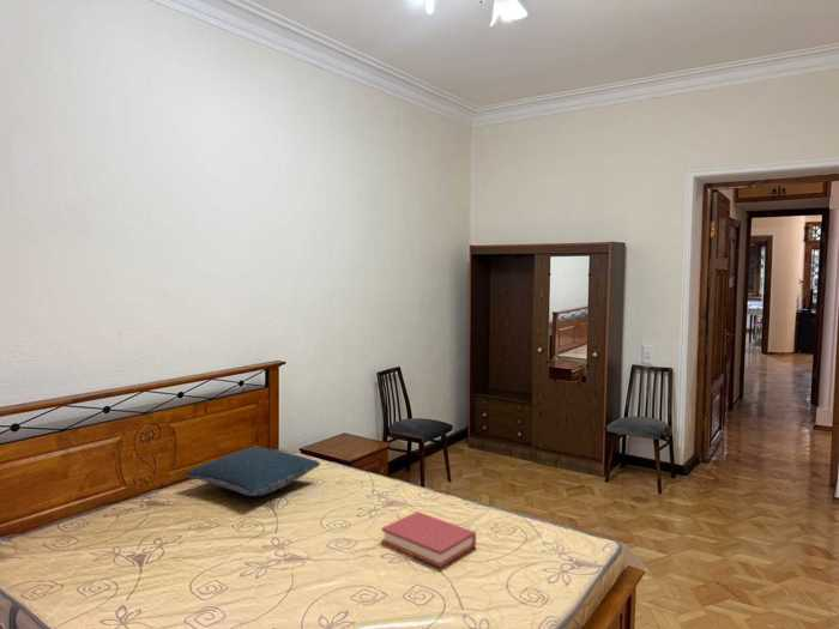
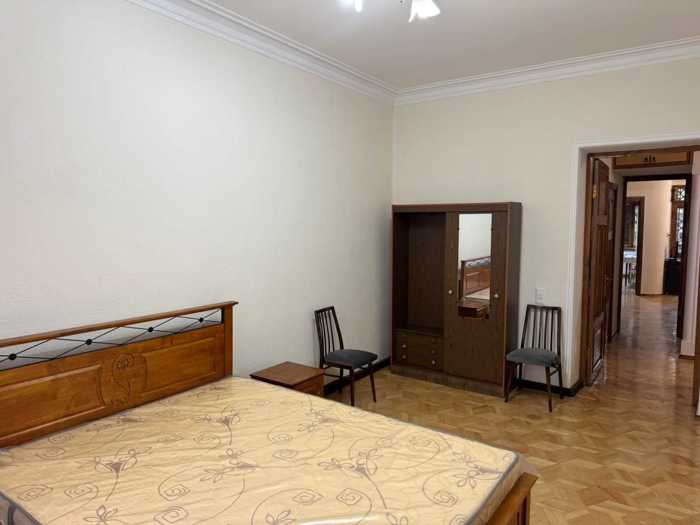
- pillow [186,446,321,497]
- hardback book [380,510,477,569]
